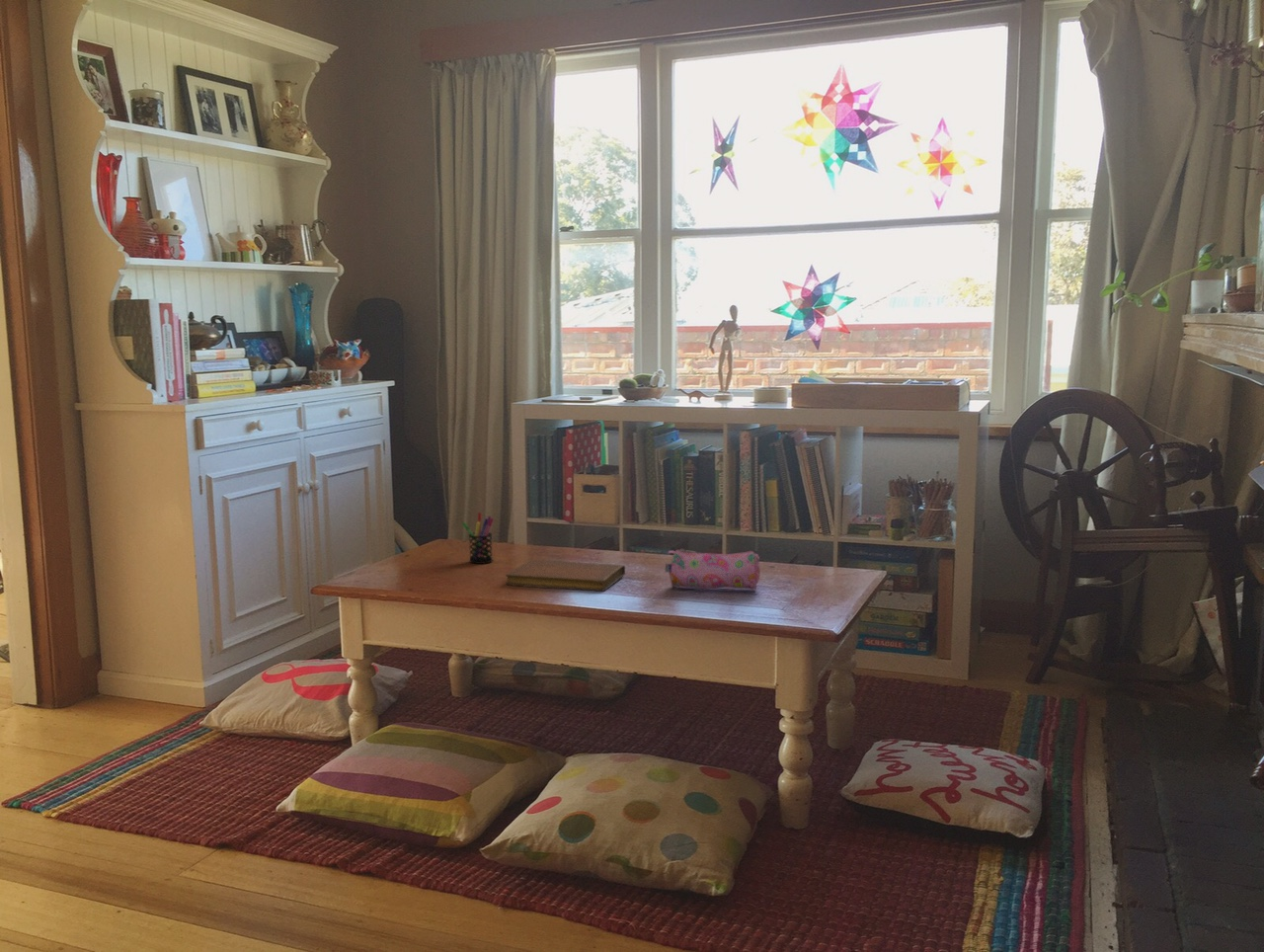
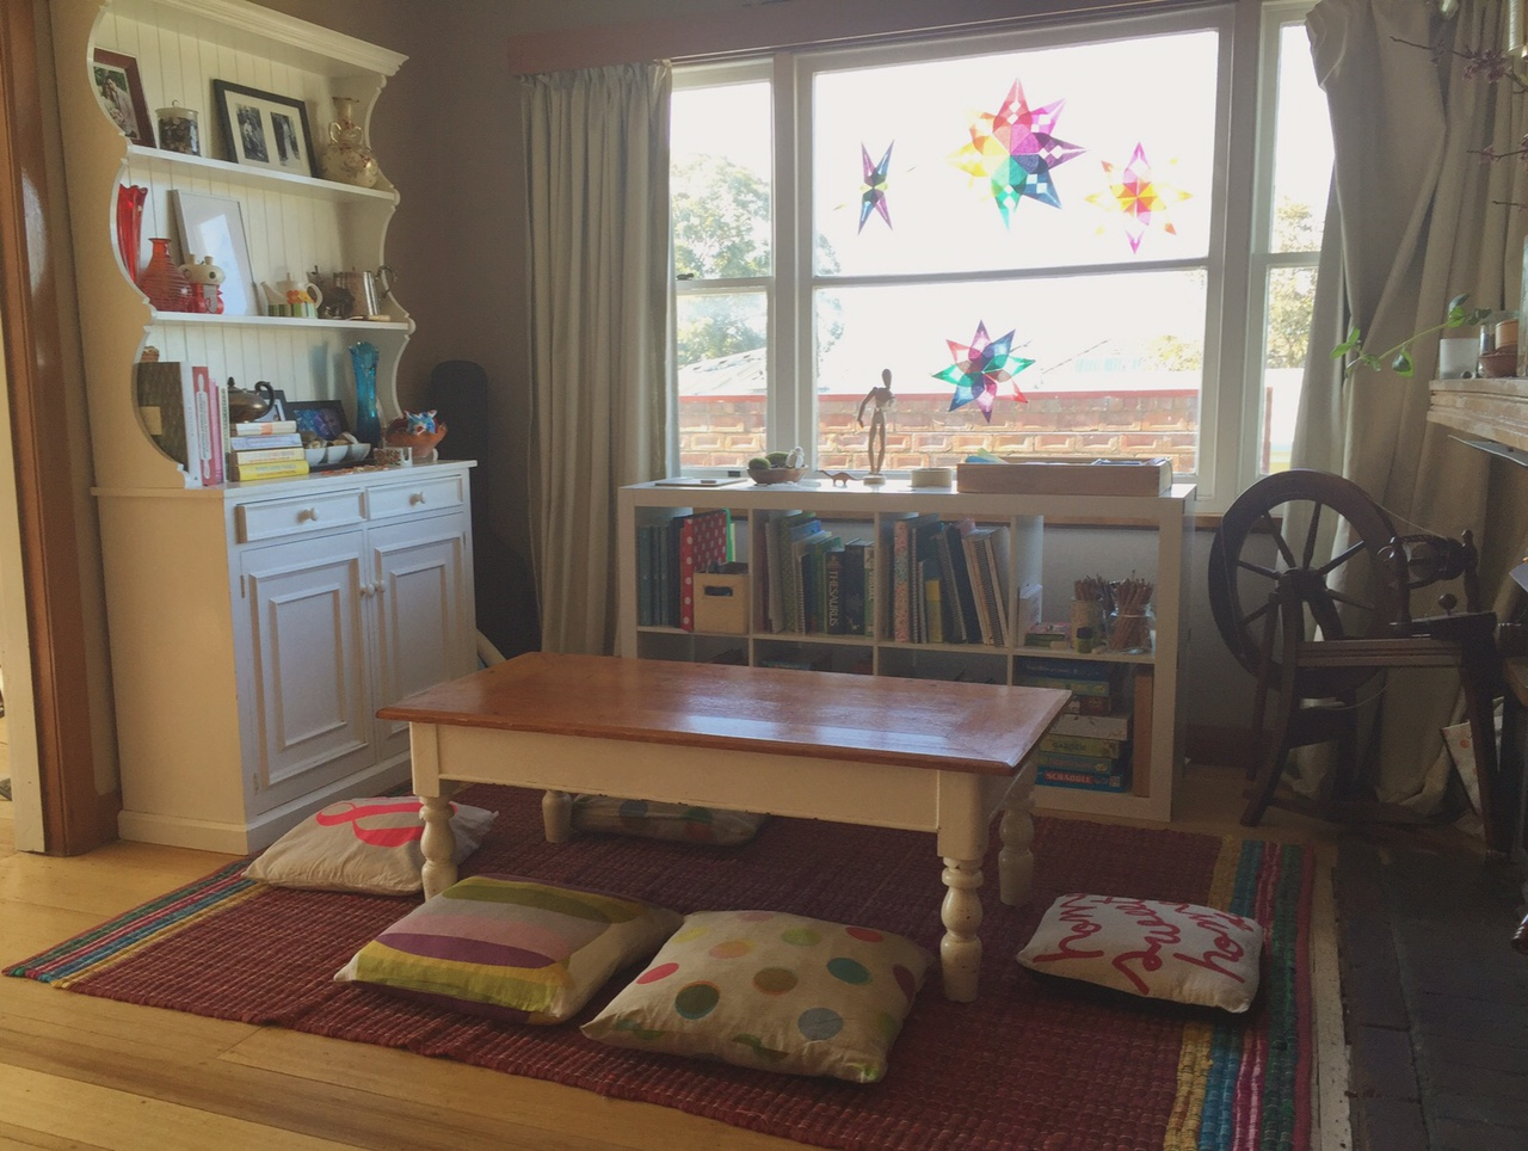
- pen holder [461,512,495,565]
- pencil case [664,548,761,591]
- notebook [505,559,626,593]
